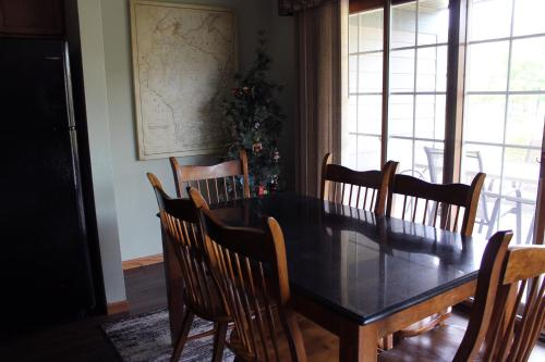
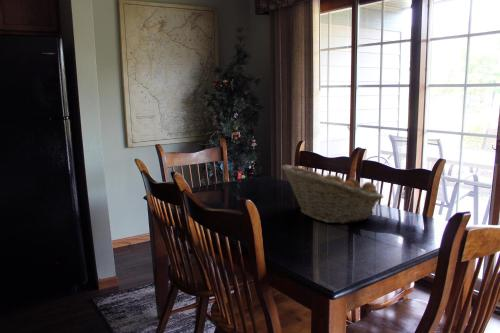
+ fruit basket [280,164,384,225]
